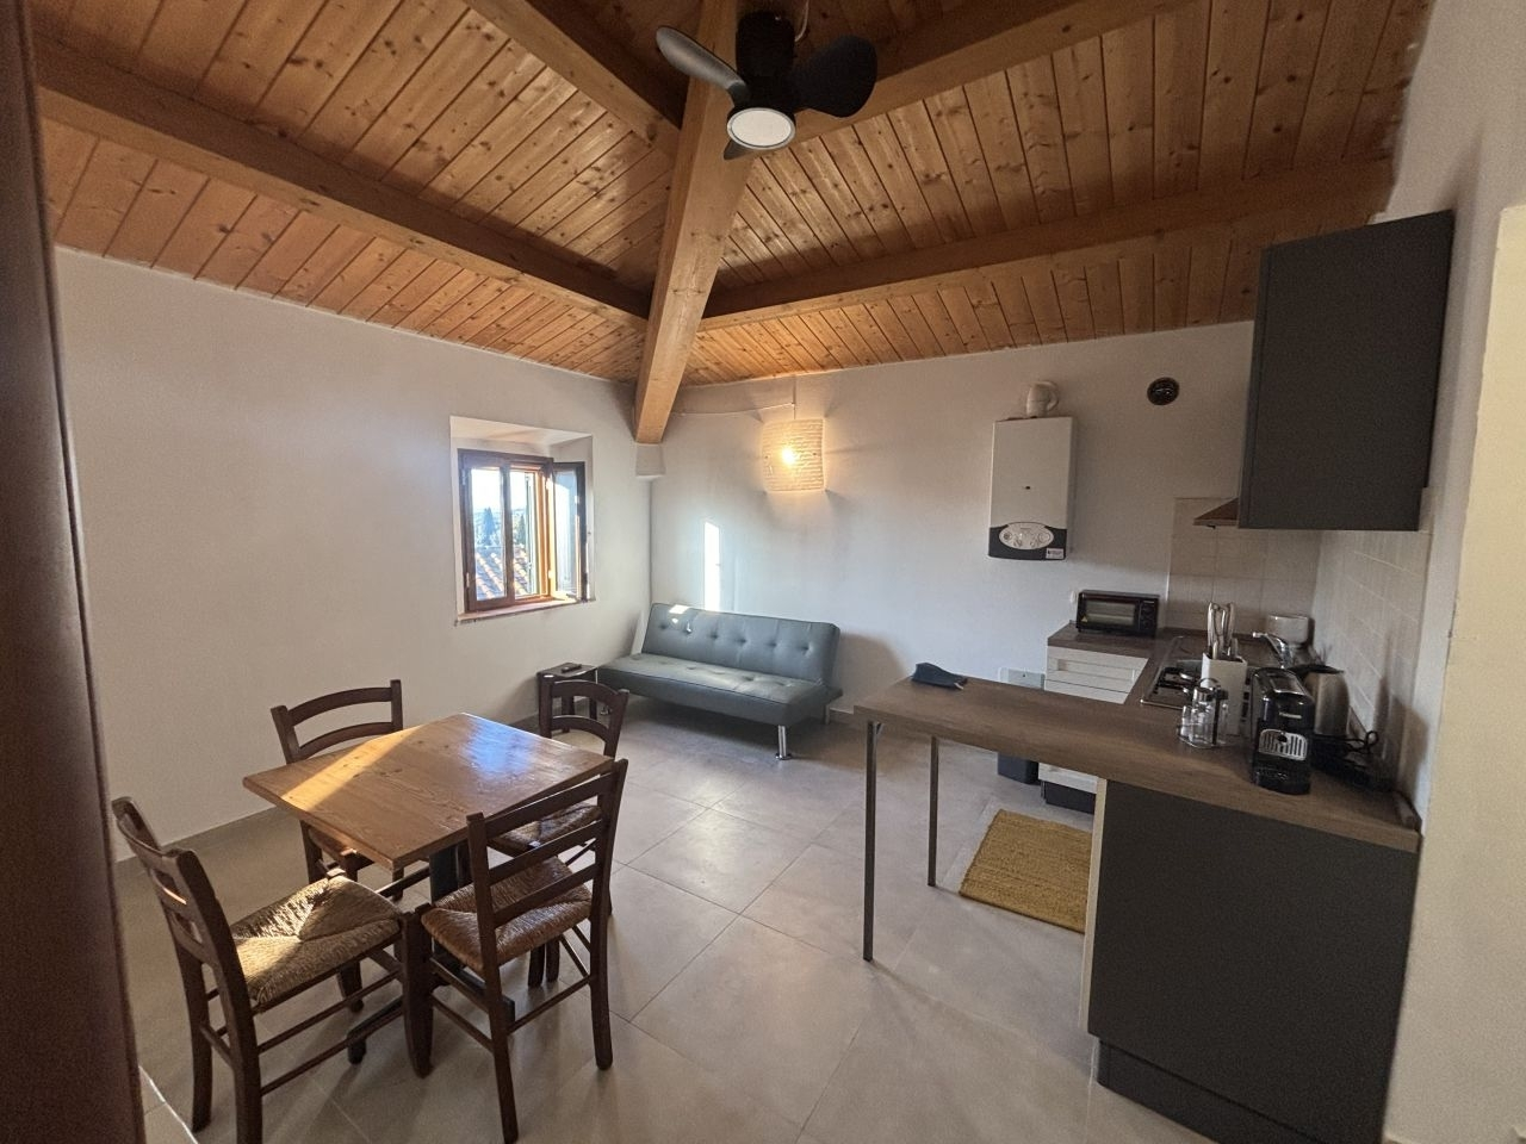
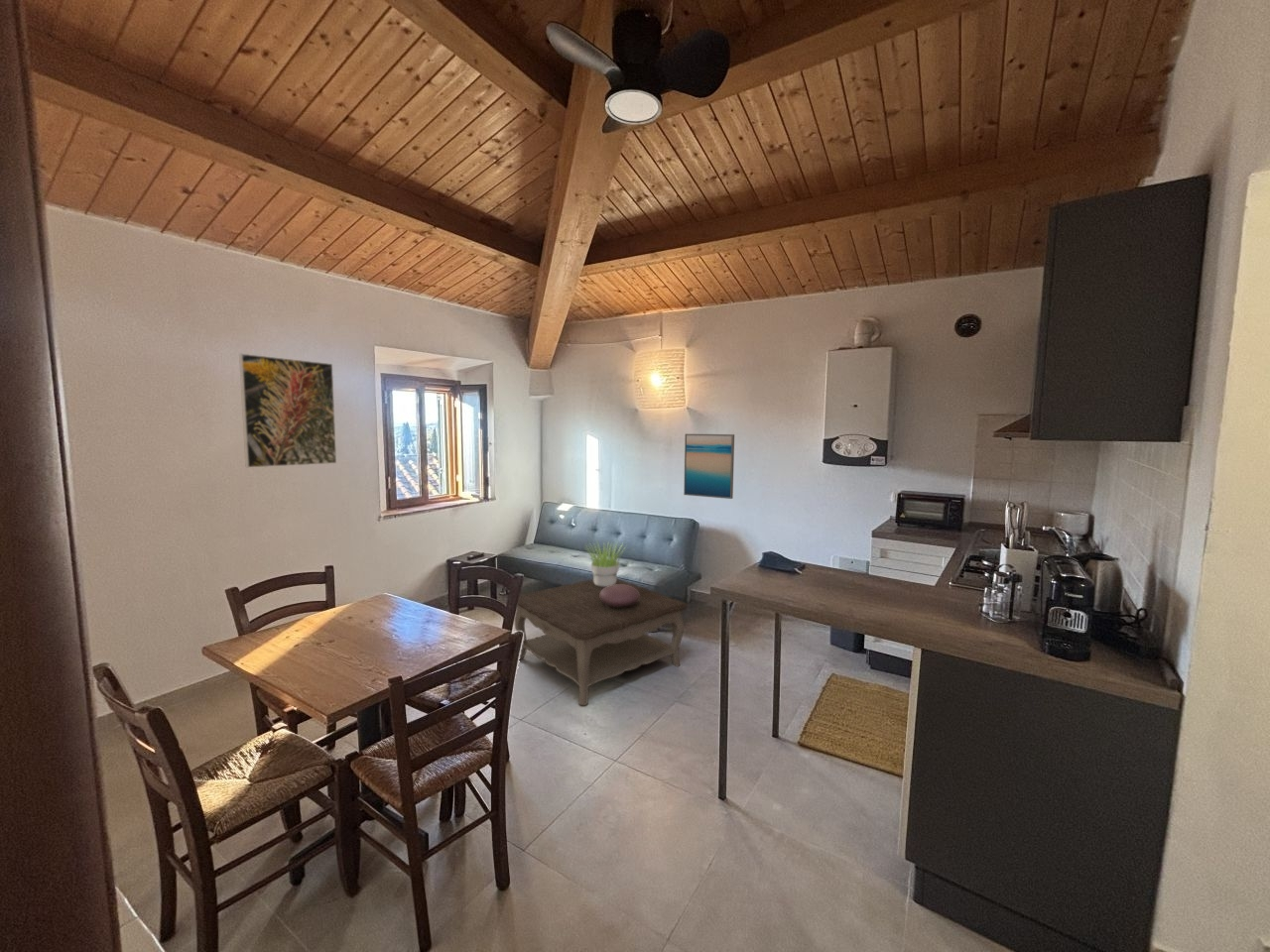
+ decorative bowl [599,584,640,607]
+ wall art [683,432,735,500]
+ potted plant [584,539,628,586]
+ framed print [238,353,337,468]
+ coffee table [514,577,689,706]
